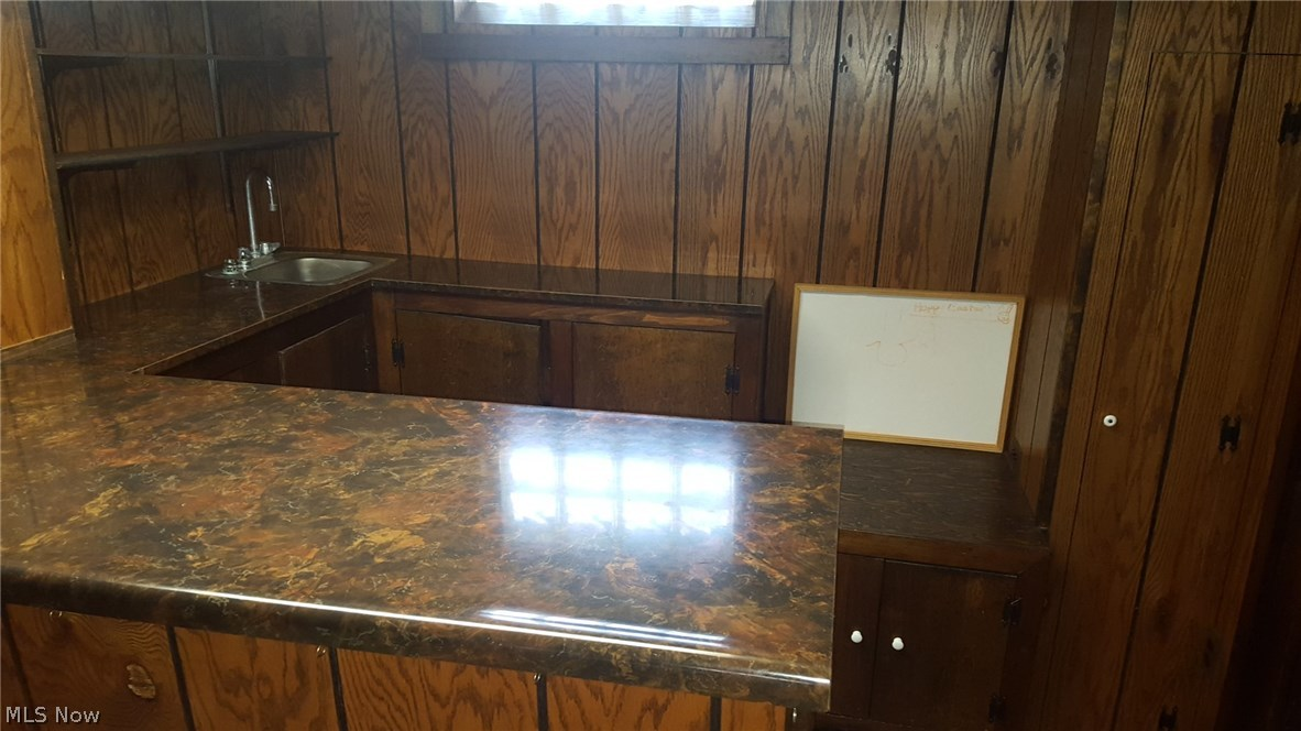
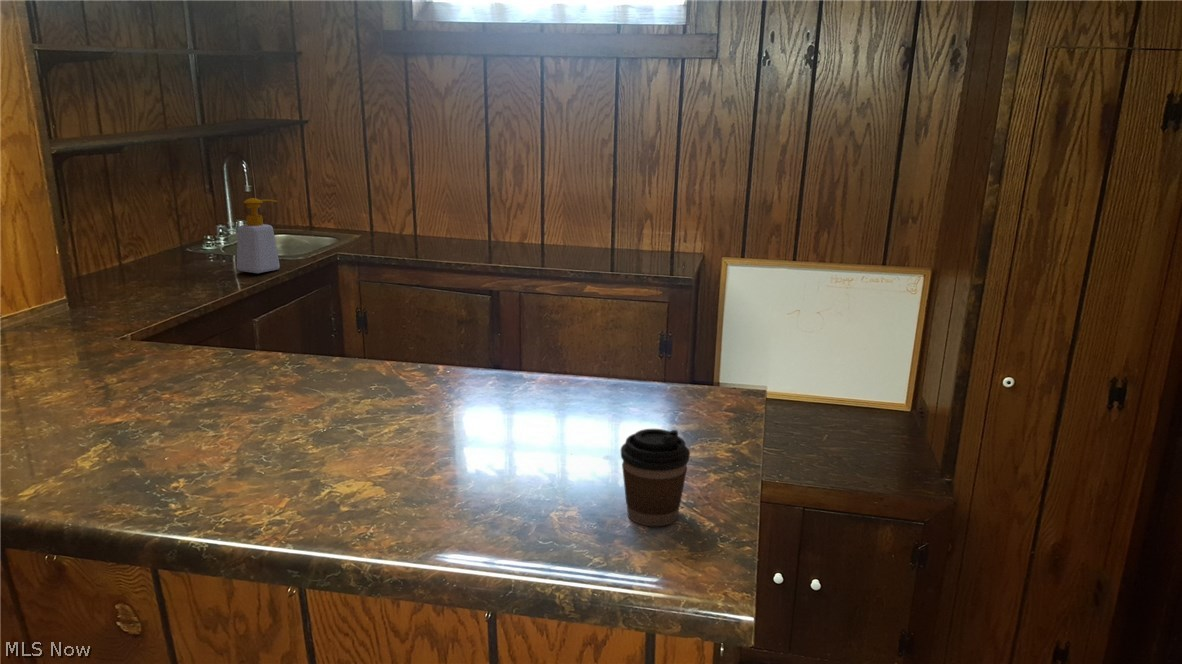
+ soap bottle [236,197,281,274]
+ coffee cup [620,428,691,527]
